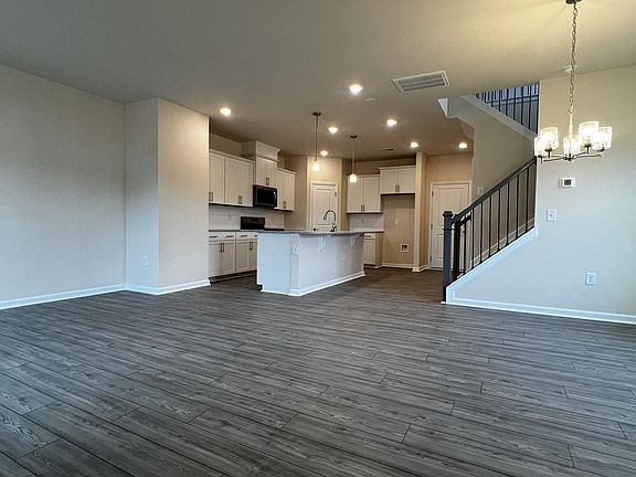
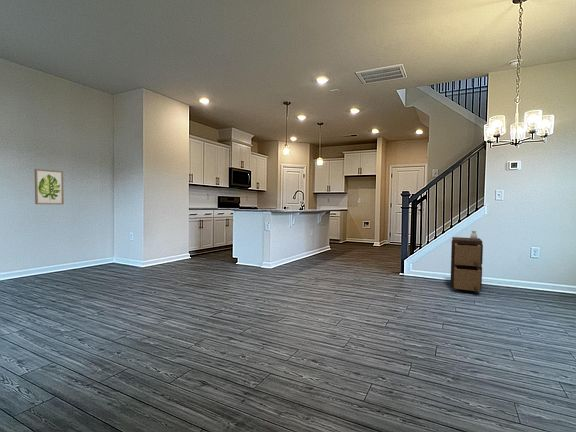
+ wall art [34,168,65,205]
+ storage cabinet [450,230,484,292]
